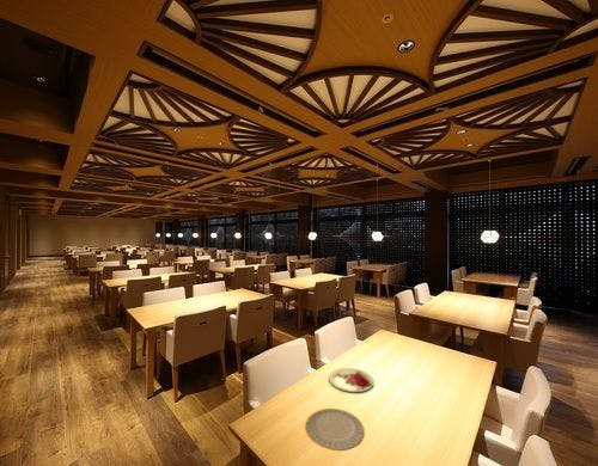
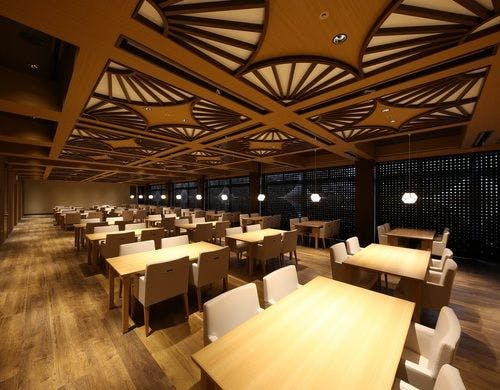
- plate [328,367,374,393]
- chinaware [304,407,365,452]
